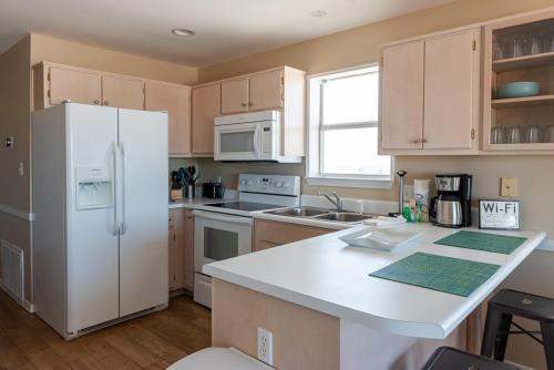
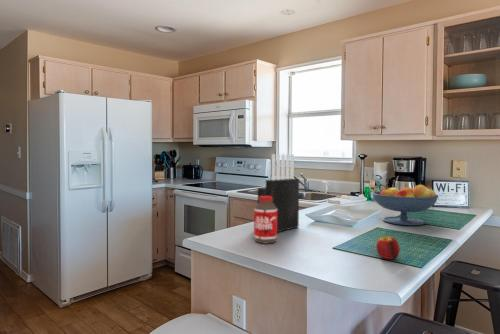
+ knife block [257,153,300,233]
+ bottle [253,196,278,245]
+ fruit bowl [371,184,440,226]
+ fruit [375,235,401,260]
